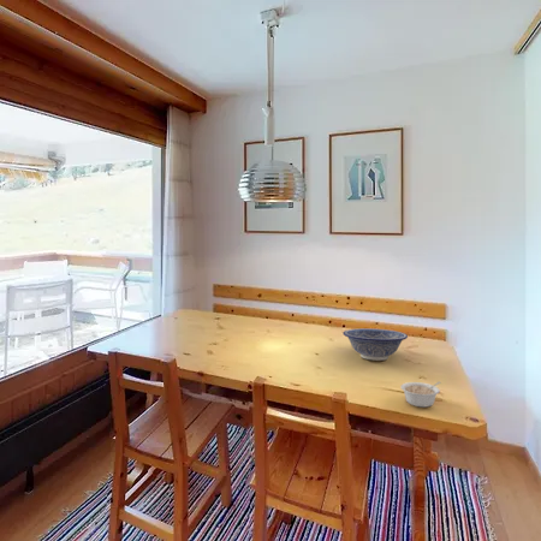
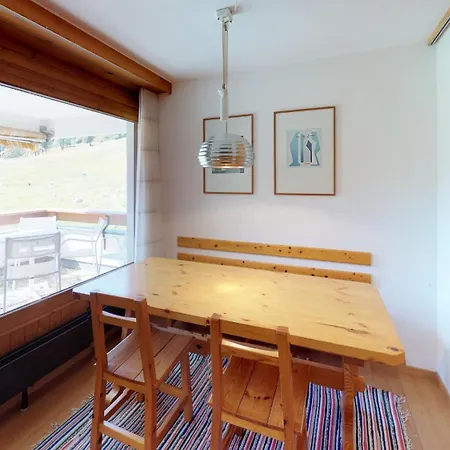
- legume [399,381,442,409]
- decorative bowl [341,327,409,362]
